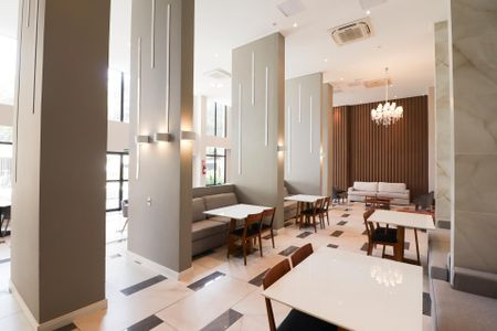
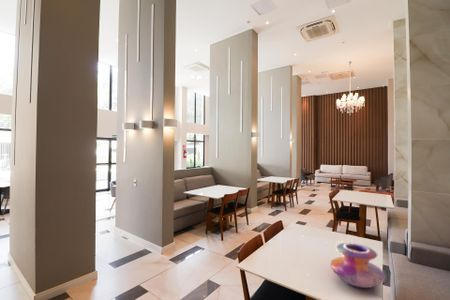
+ decorative vase [329,242,386,289]
